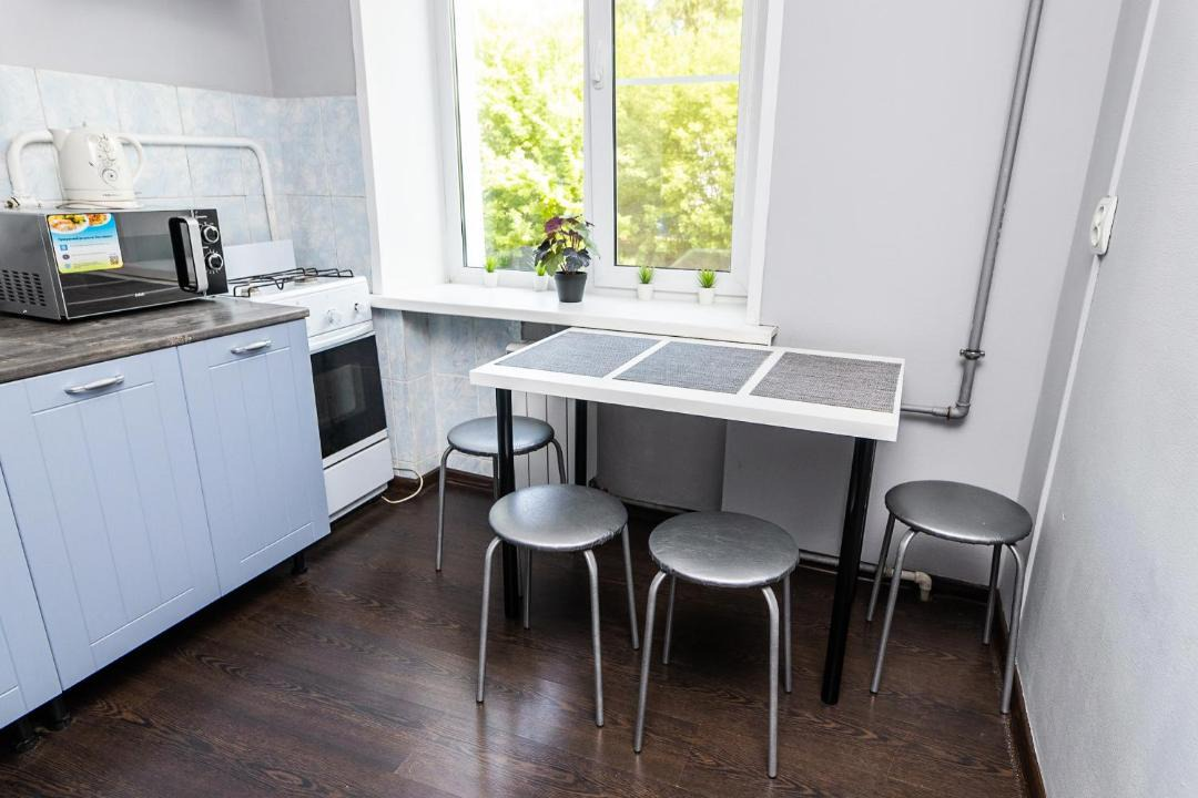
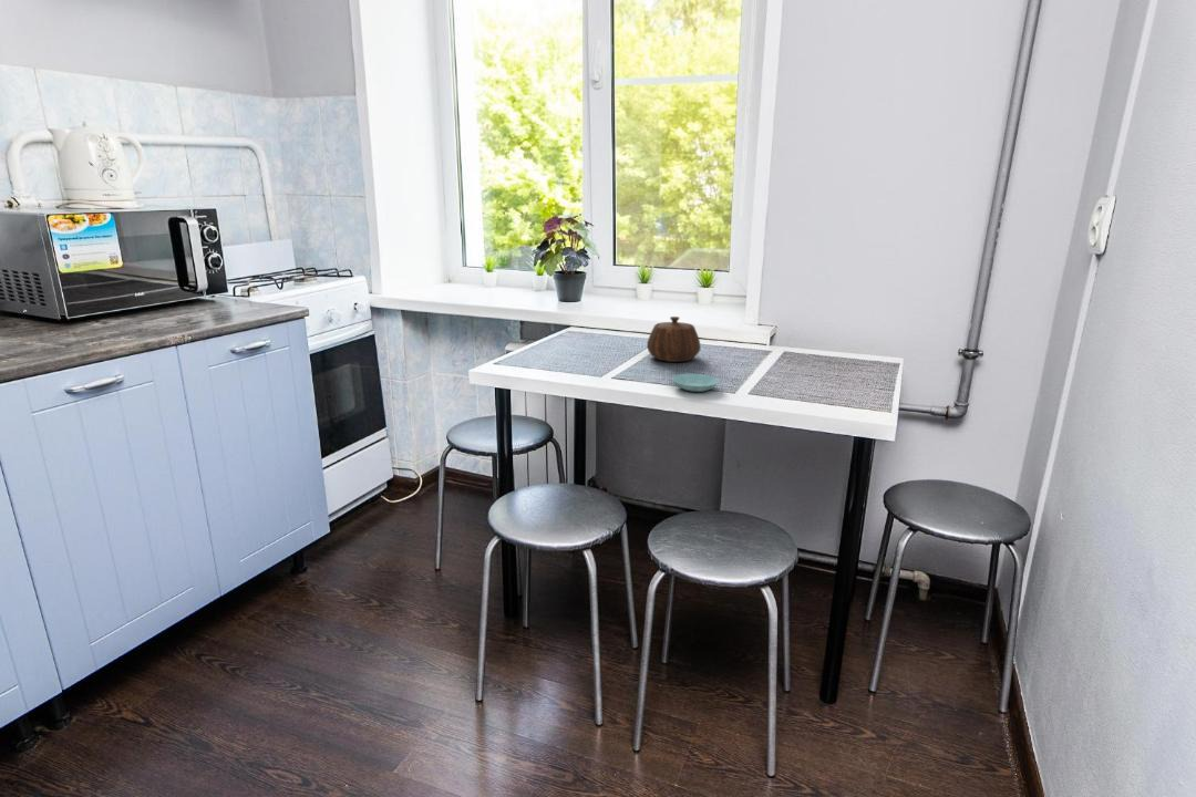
+ saucer [670,373,721,393]
+ teapot [646,315,702,363]
